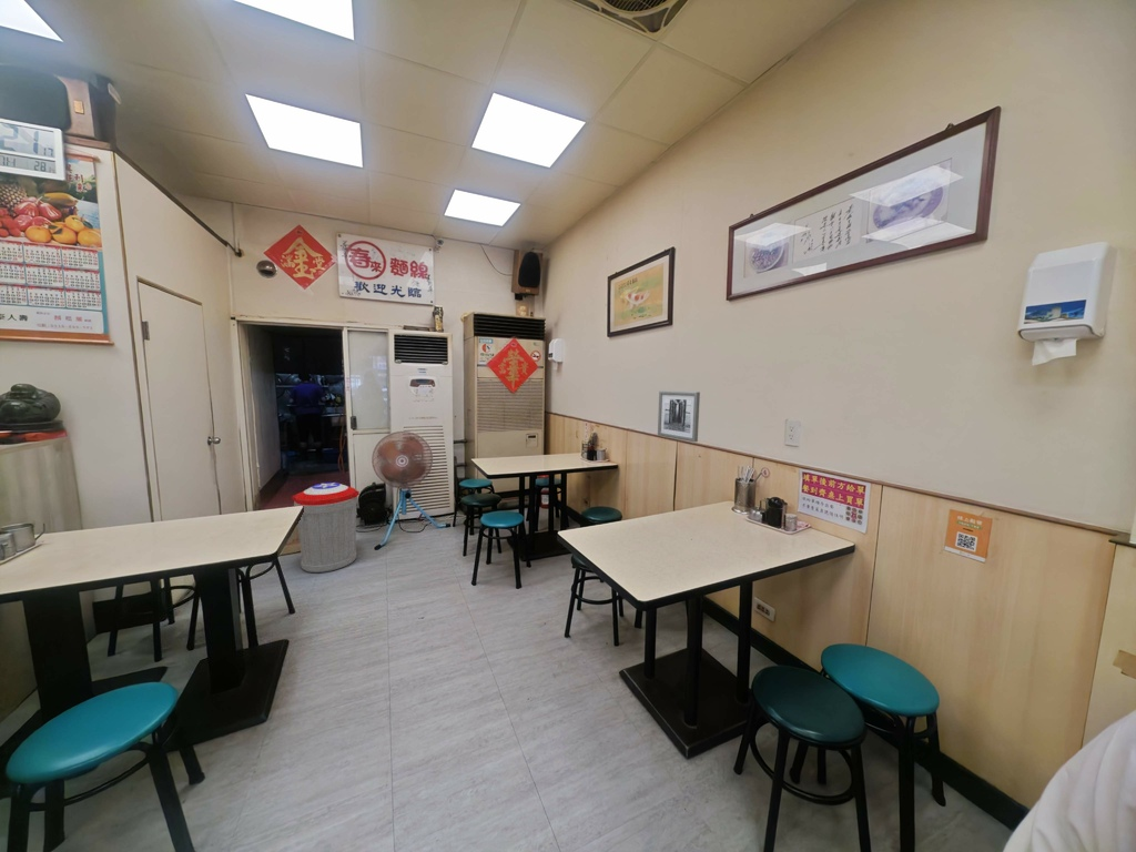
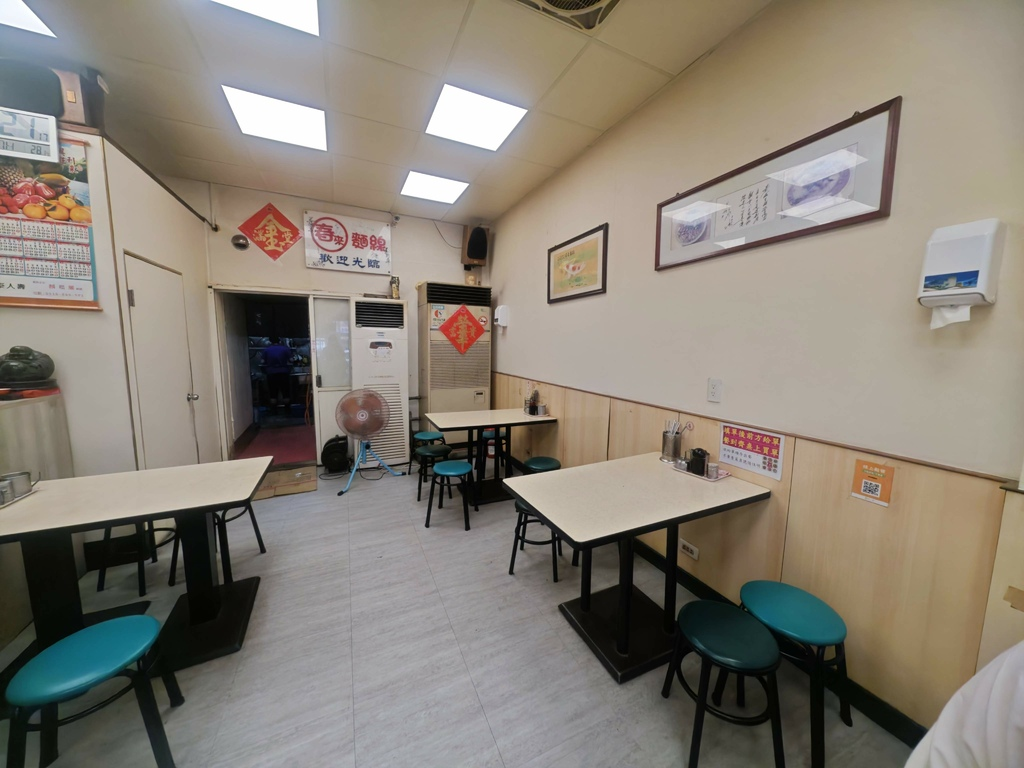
- wall art [657,390,701,443]
- trash can [291,481,361,574]
